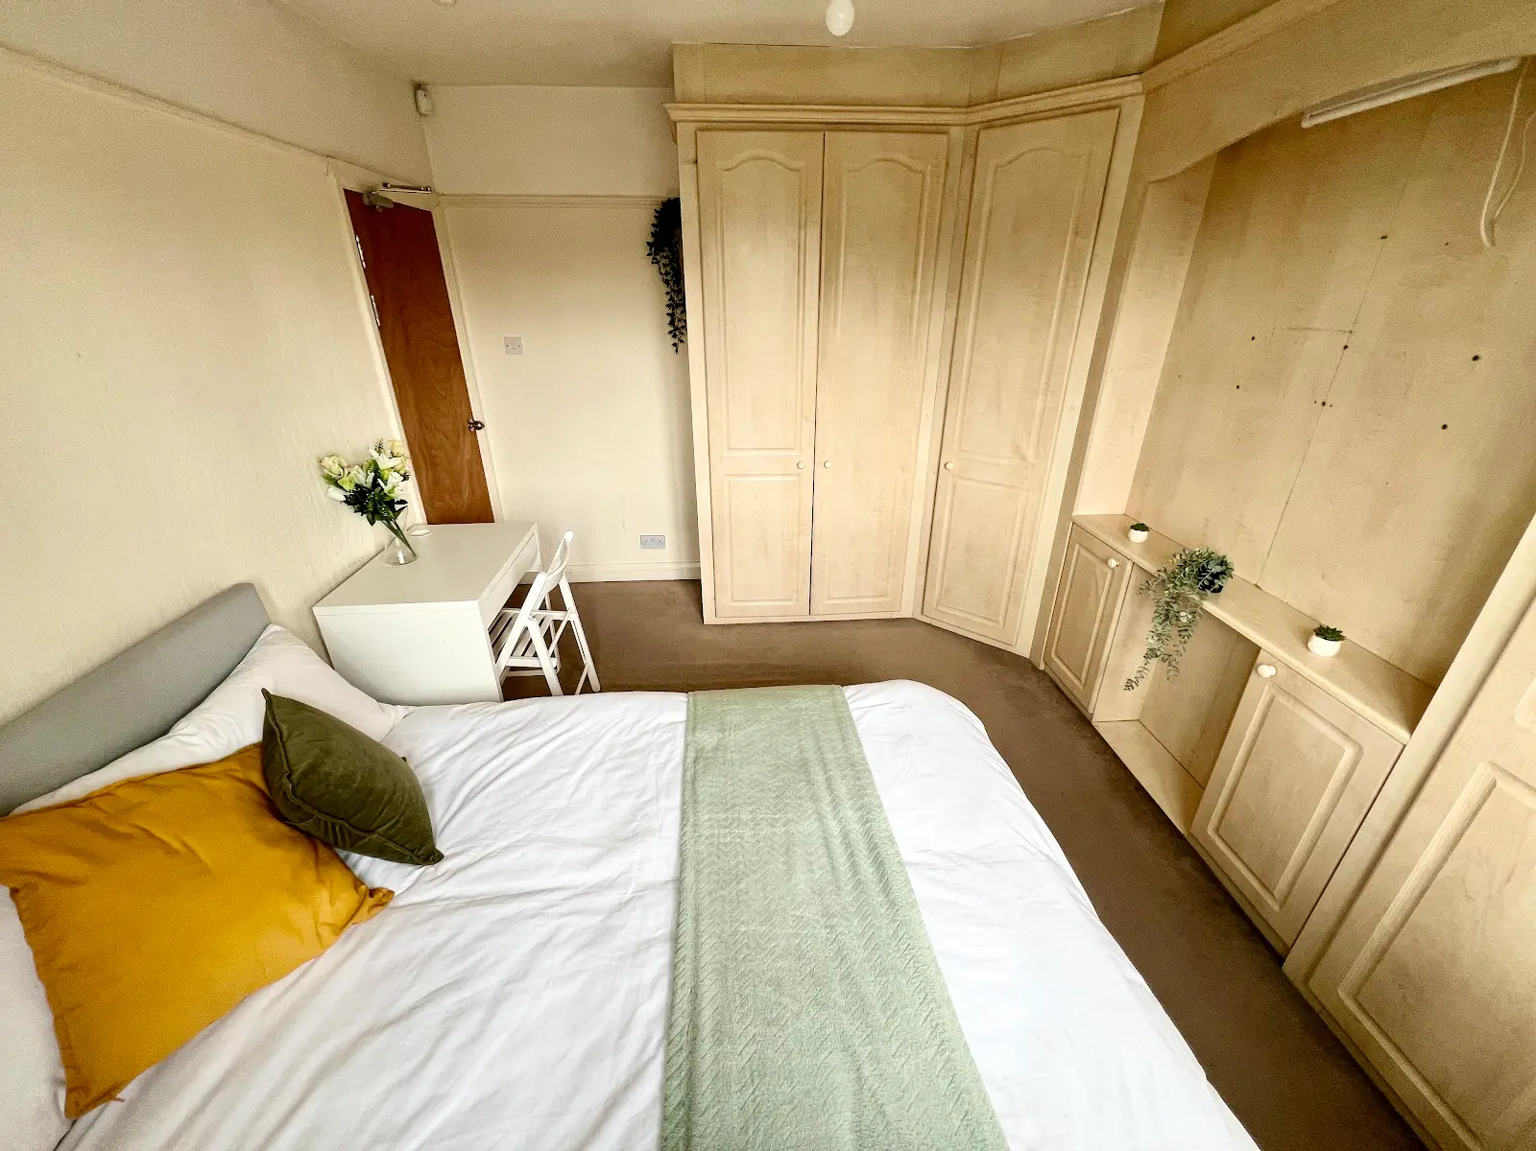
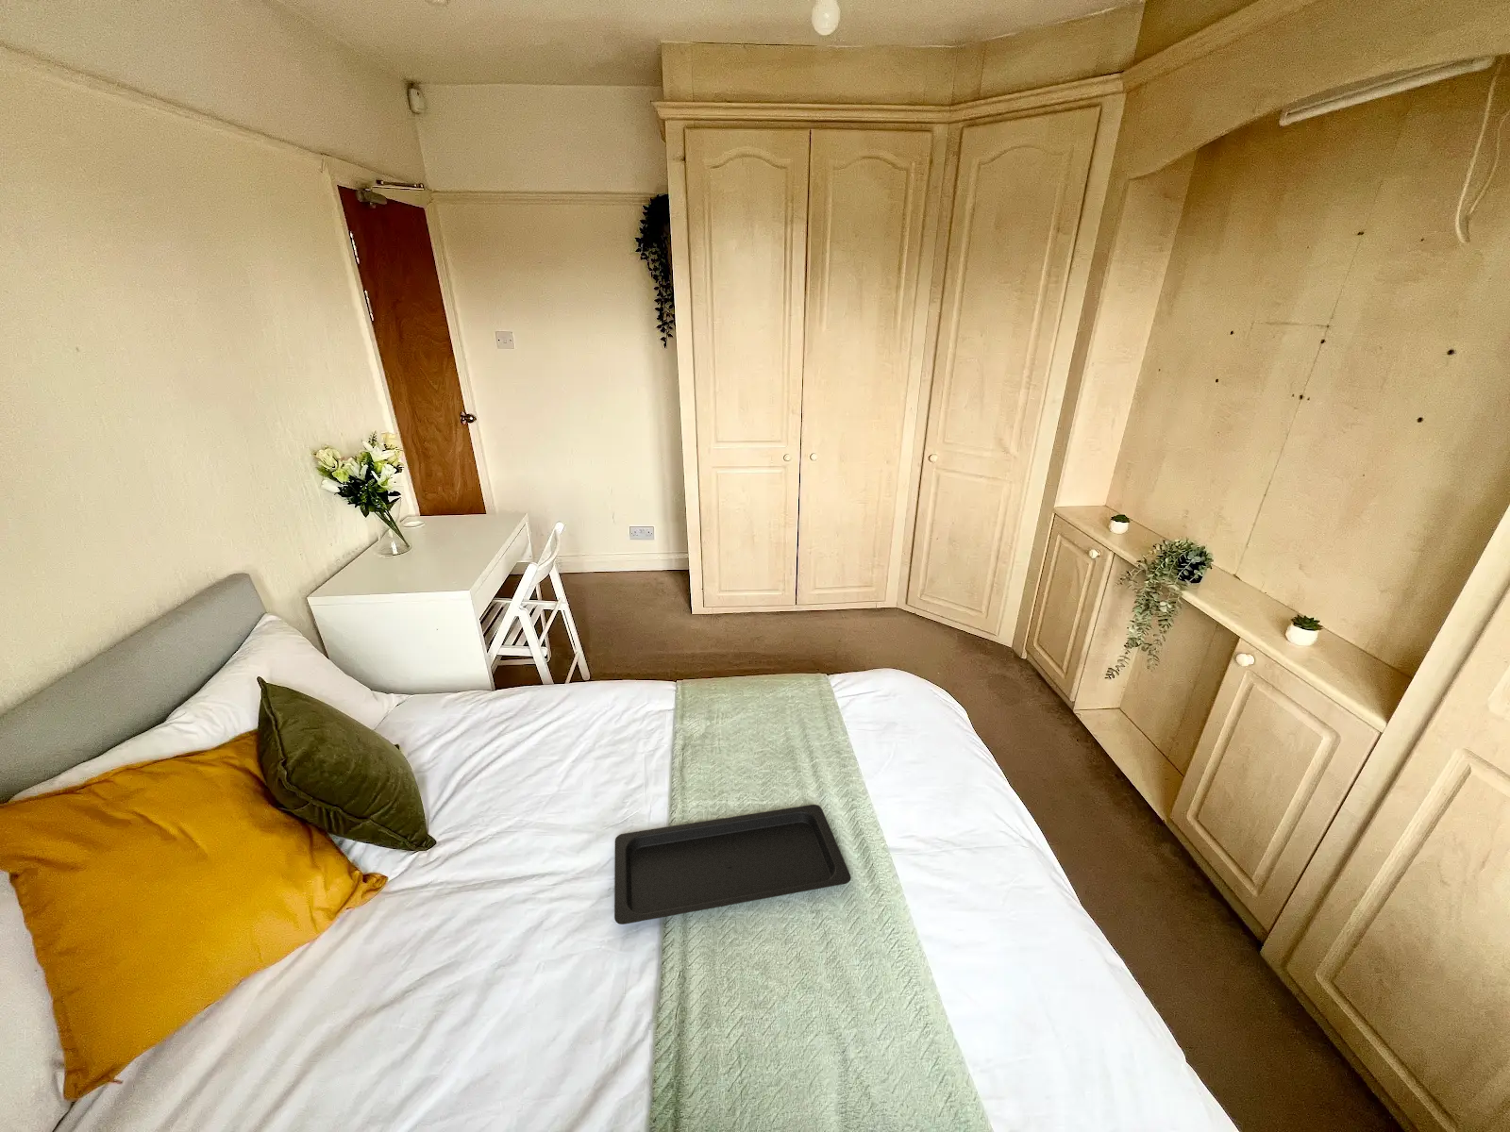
+ serving tray [614,804,851,925]
